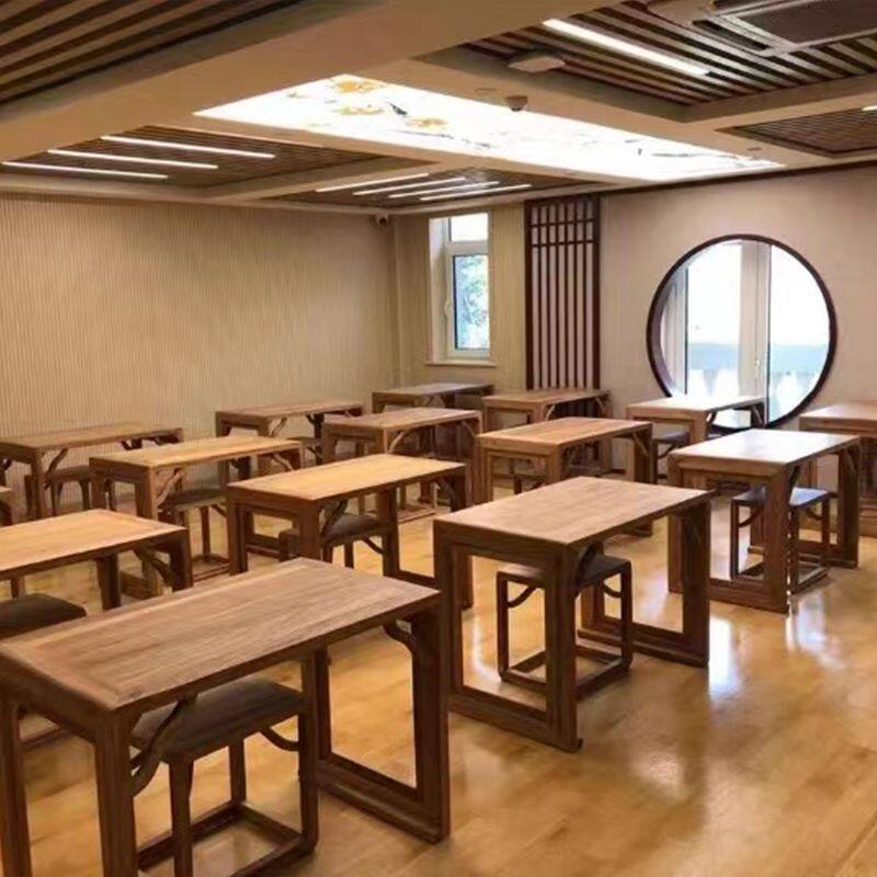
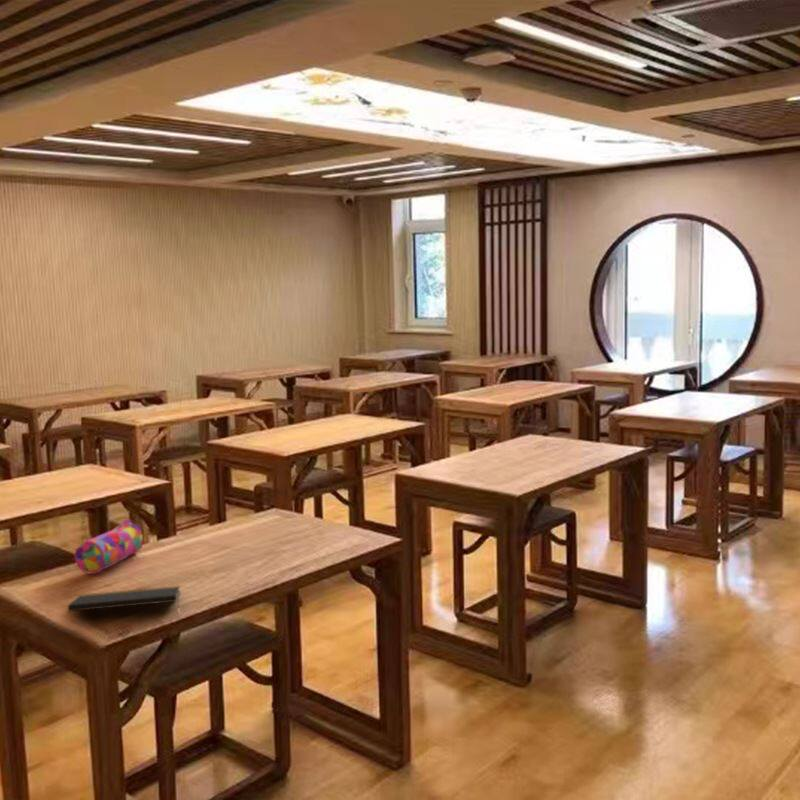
+ pencil case [73,519,144,575]
+ notepad [67,585,181,612]
